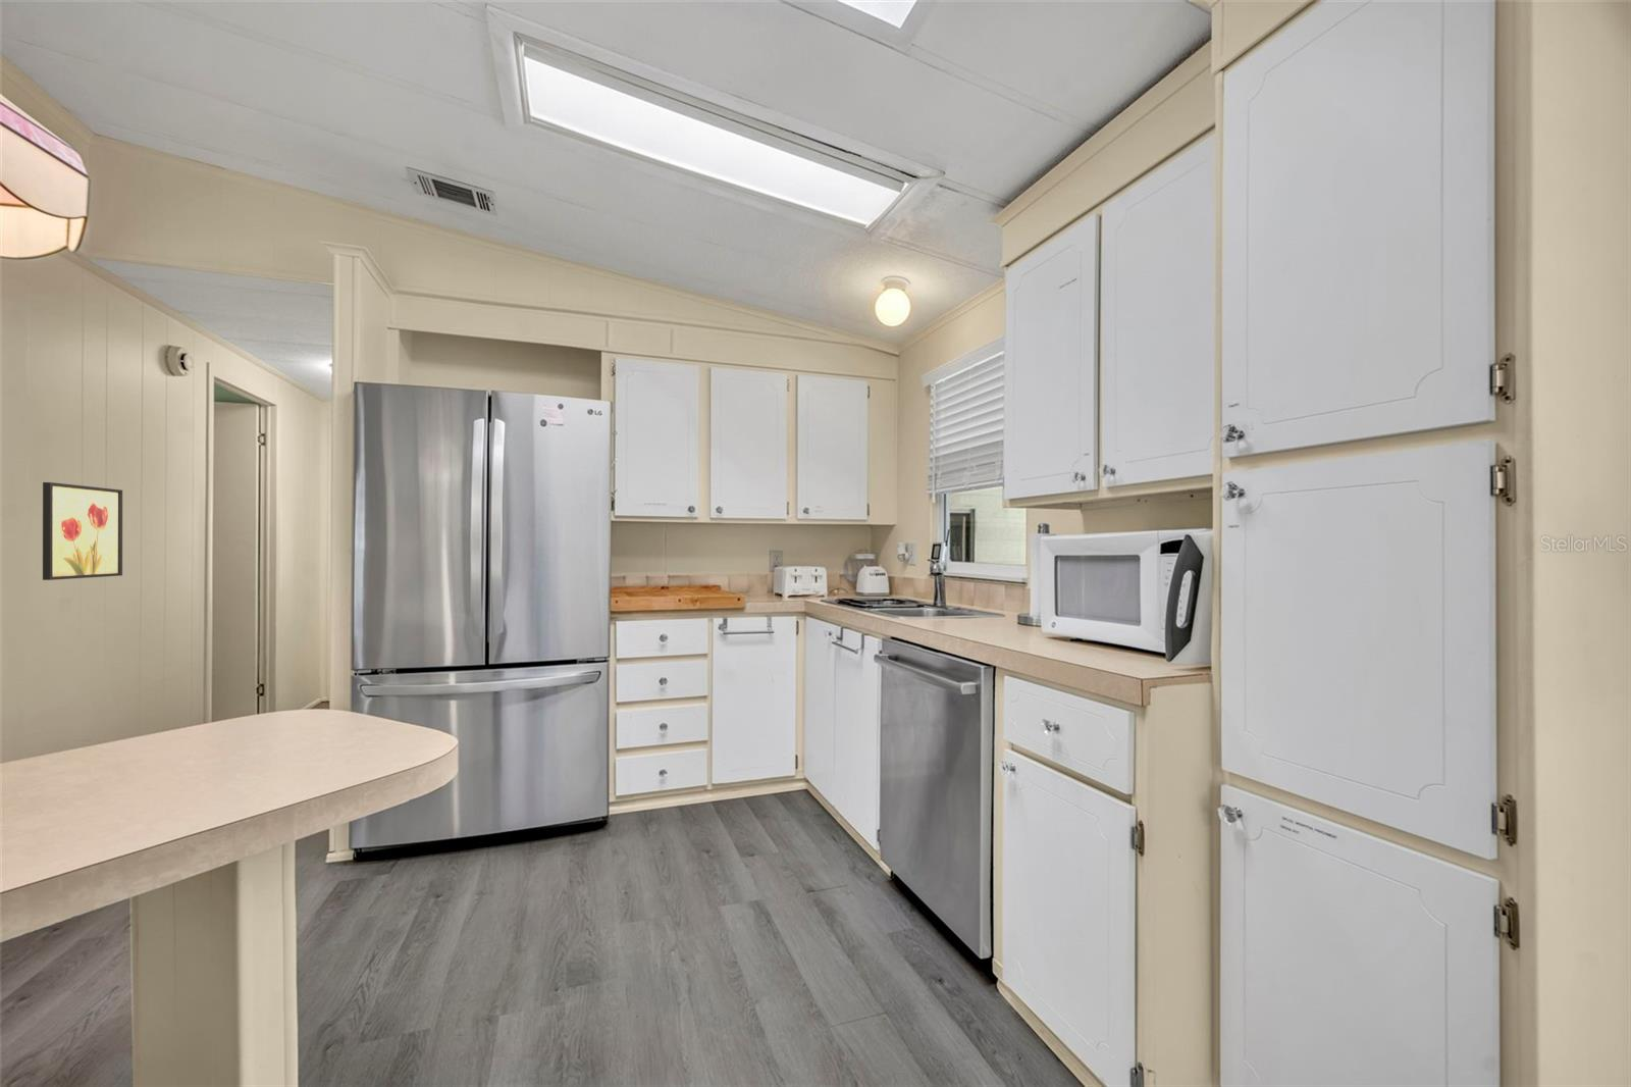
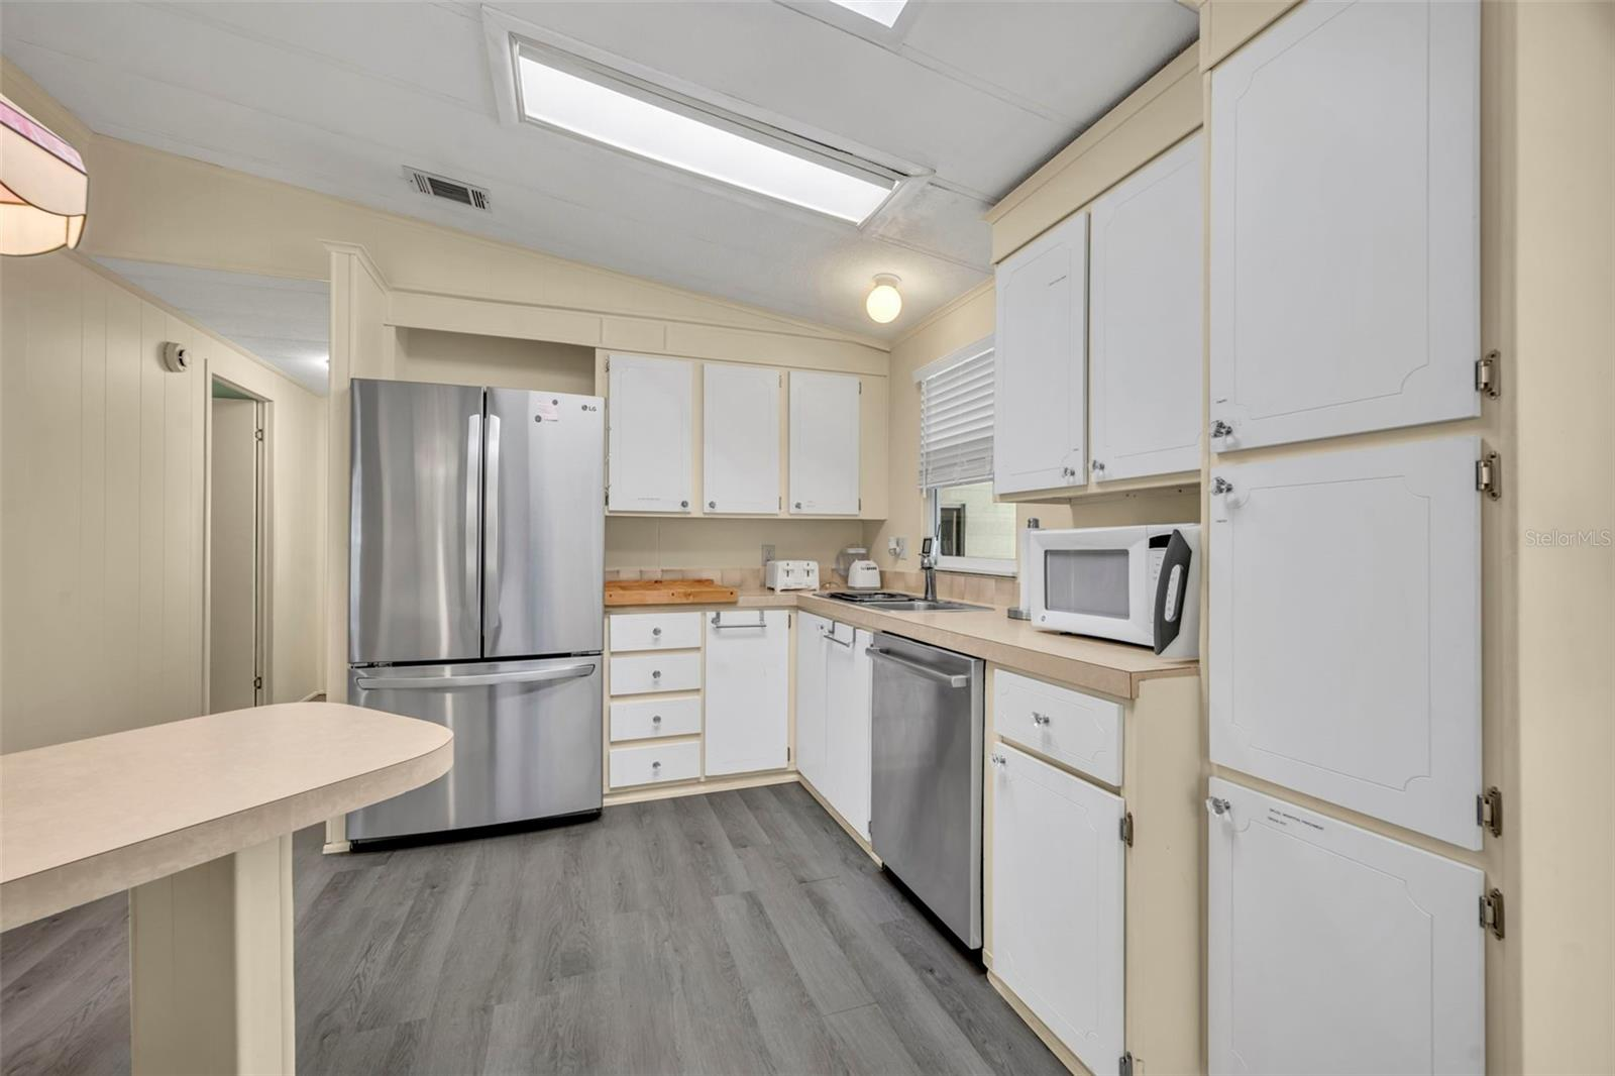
- wall art [41,482,124,581]
